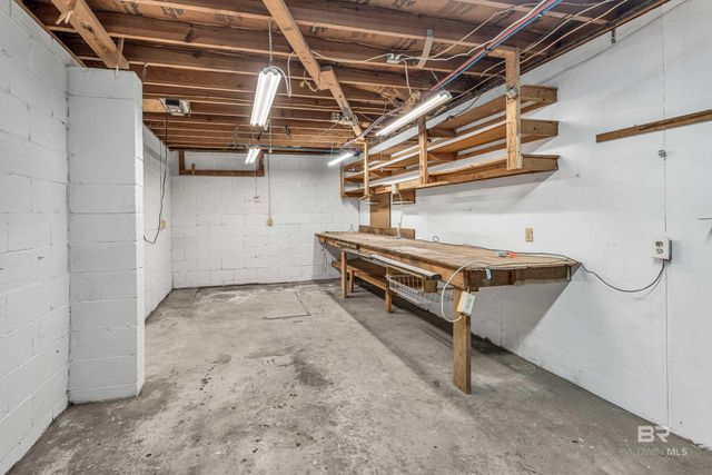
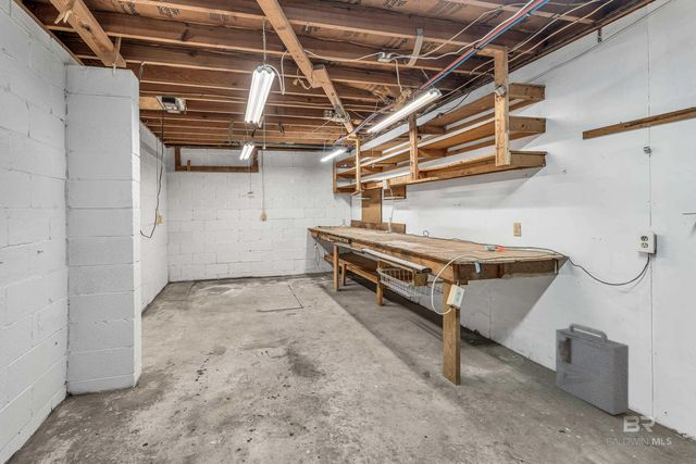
+ toolbox [555,323,630,416]
